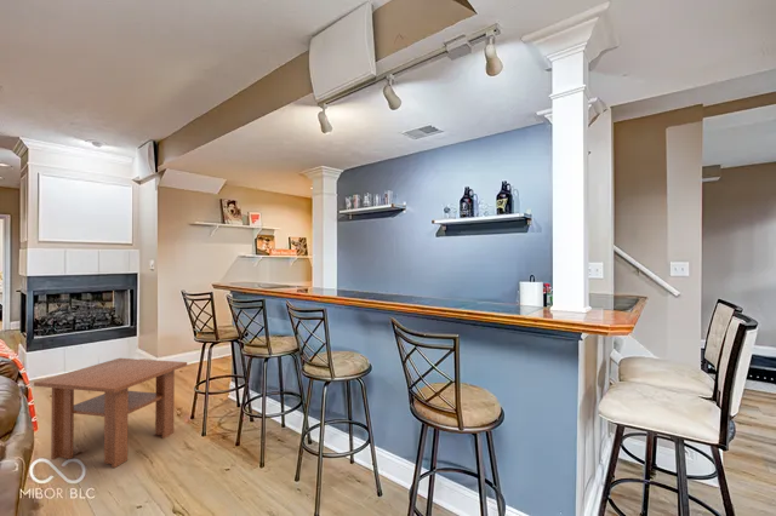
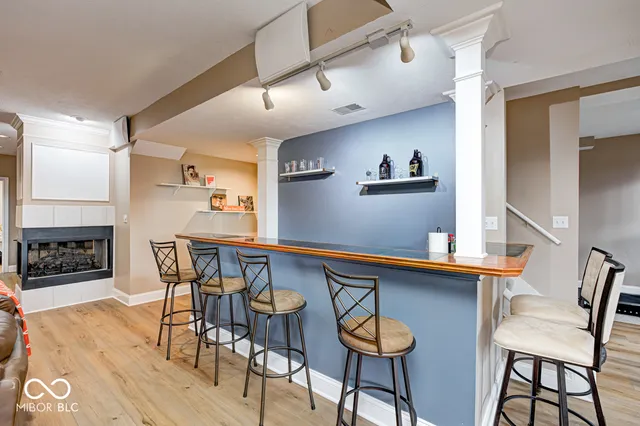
- coffee table [33,357,188,469]
